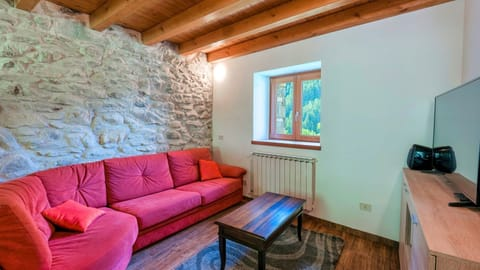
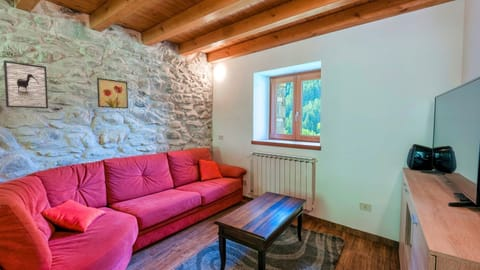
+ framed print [3,59,49,110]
+ wall art [96,77,129,109]
